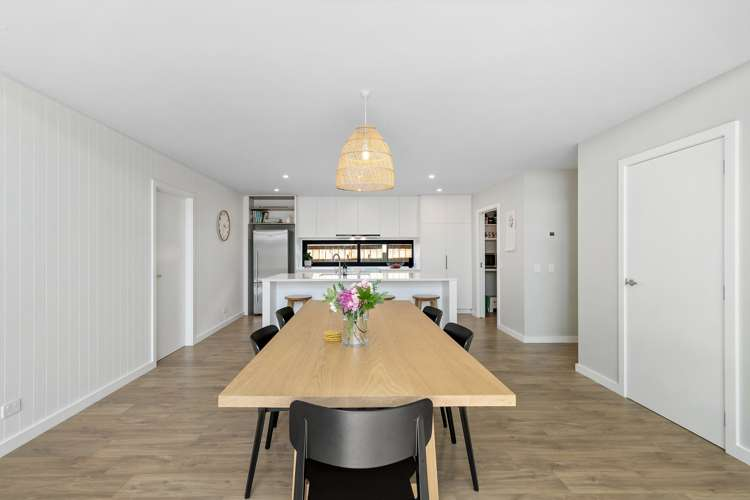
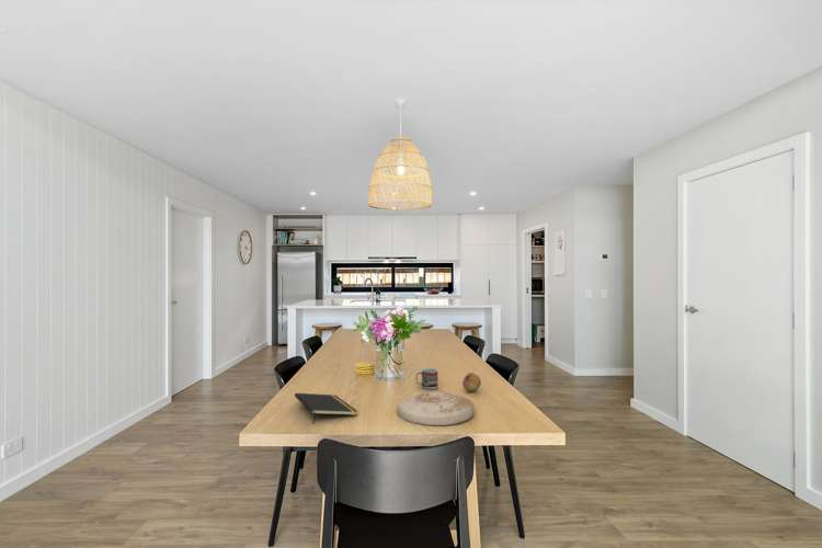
+ notepad [294,392,358,425]
+ plate [397,390,476,426]
+ fruit [461,372,482,392]
+ cup [414,367,439,390]
